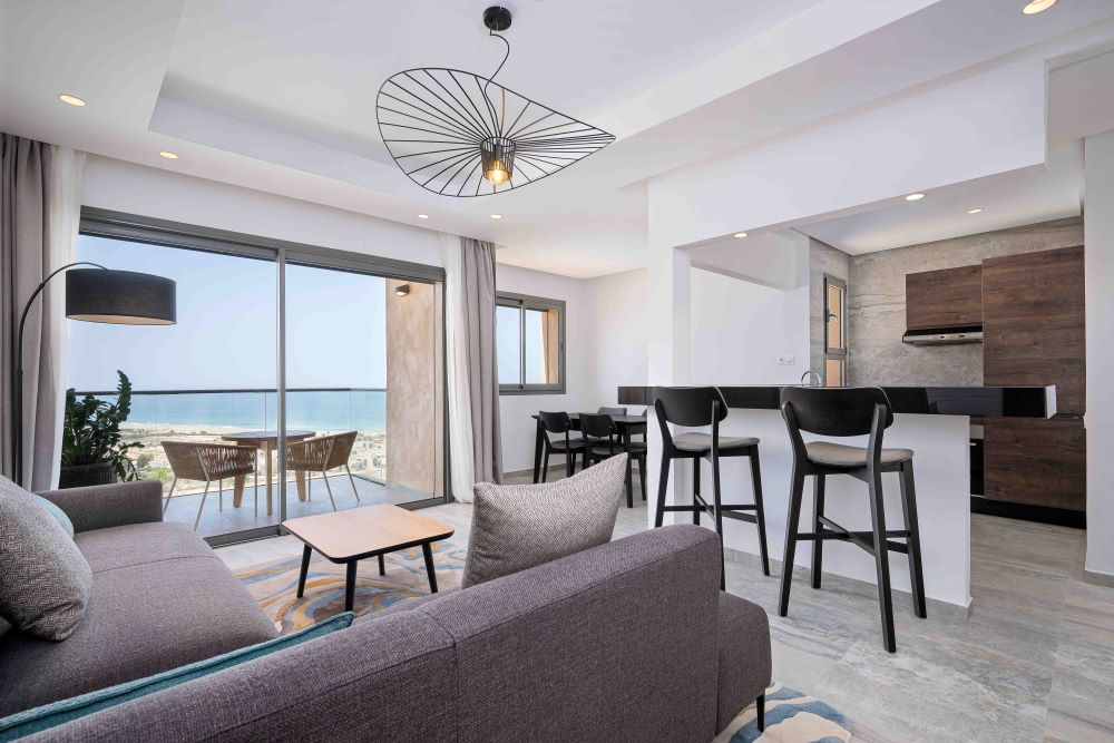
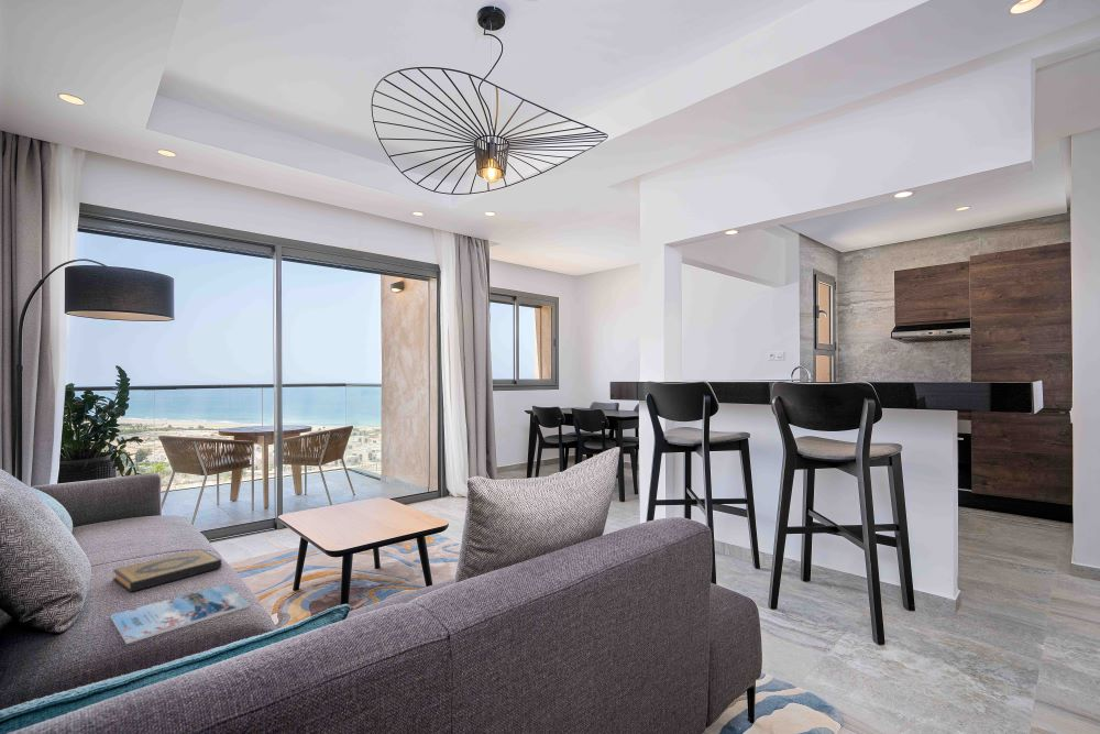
+ hardback book [112,548,222,593]
+ magazine [110,583,252,645]
